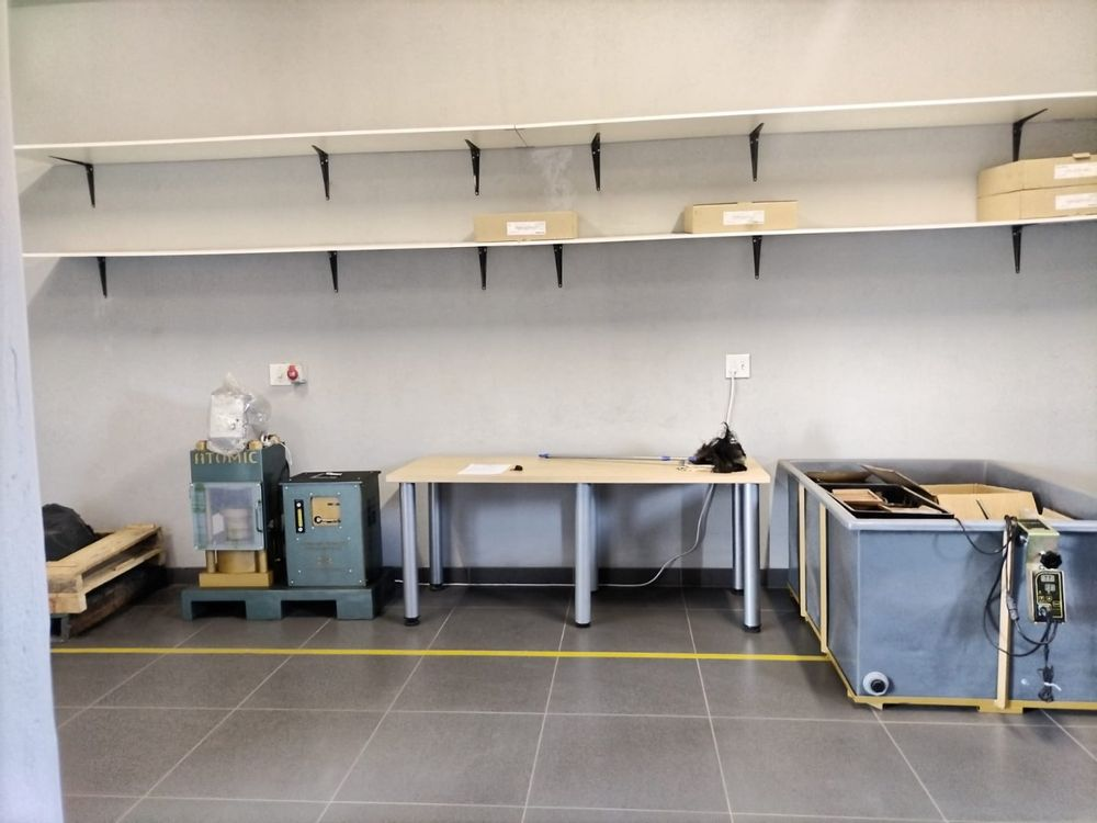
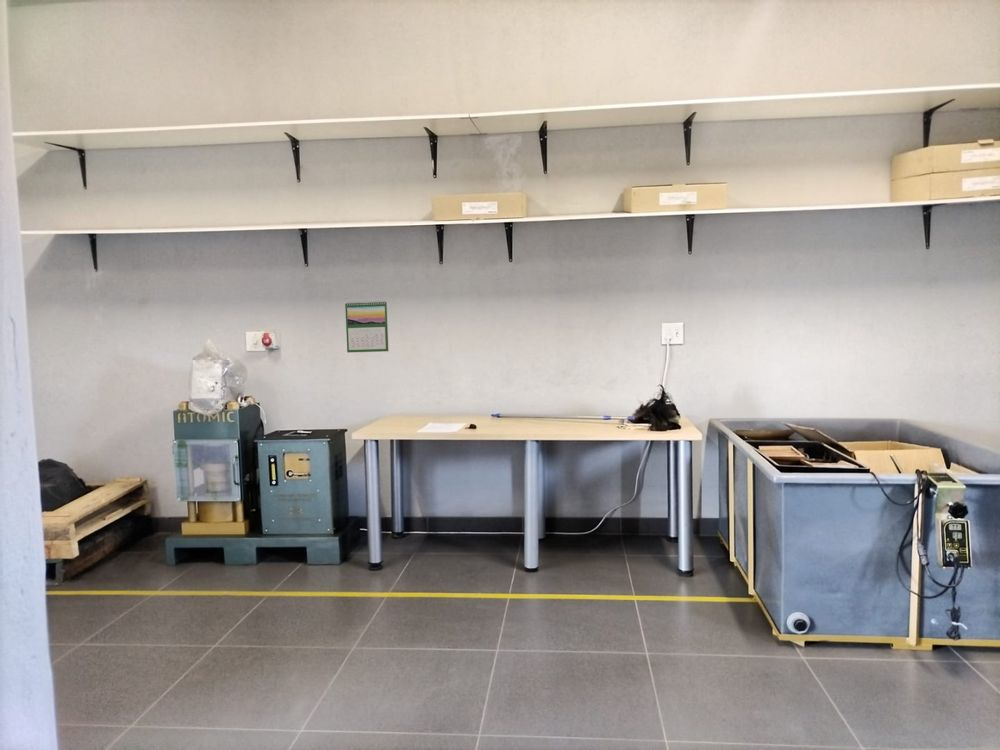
+ calendar [344,299,389,354]
